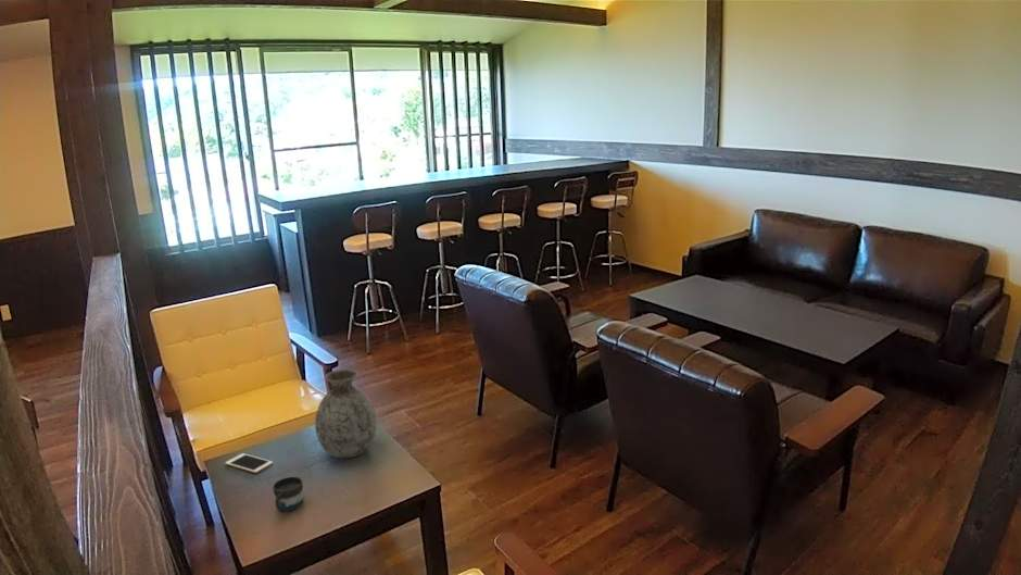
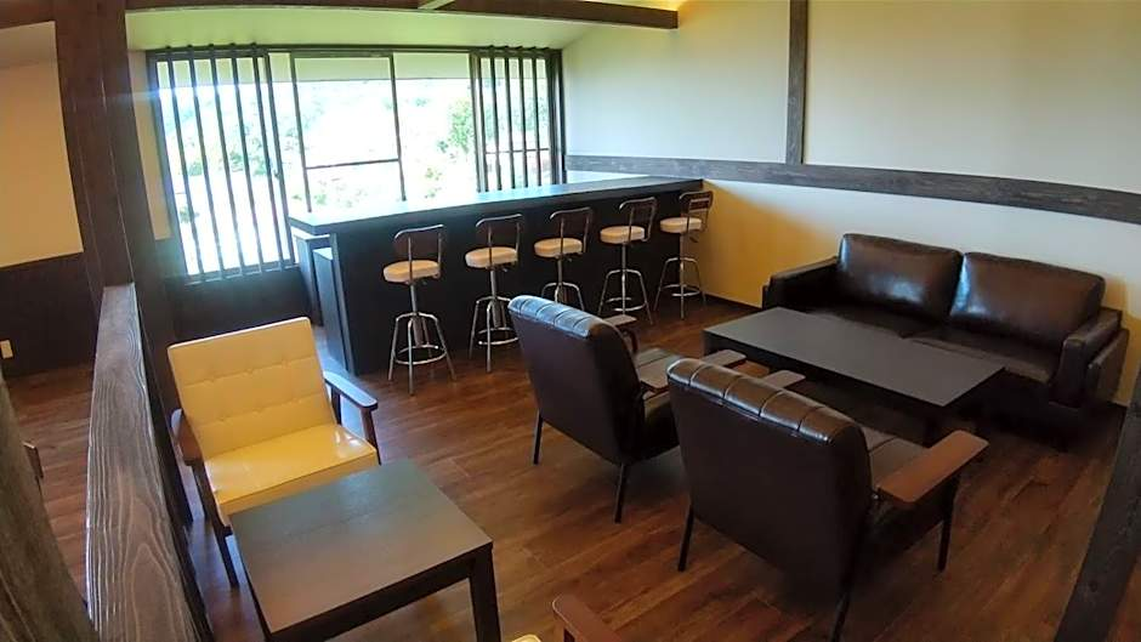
- vase [314,368,378,459]
- mug [272,476,304,512]
- cell phone [224,452,274,474]
